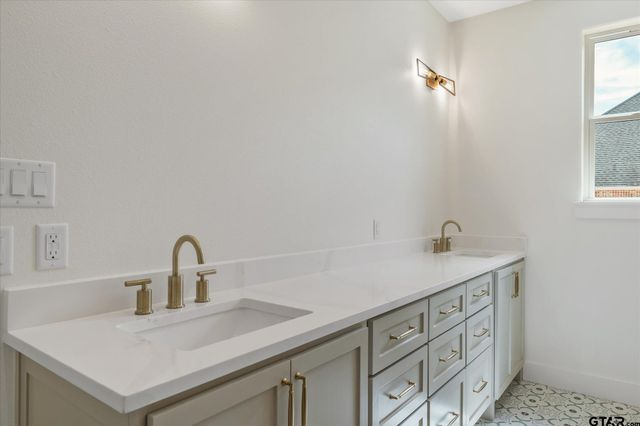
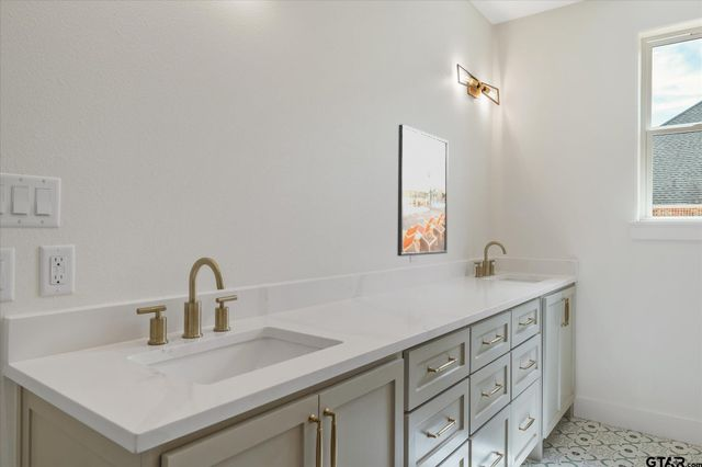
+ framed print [396,123,449,258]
